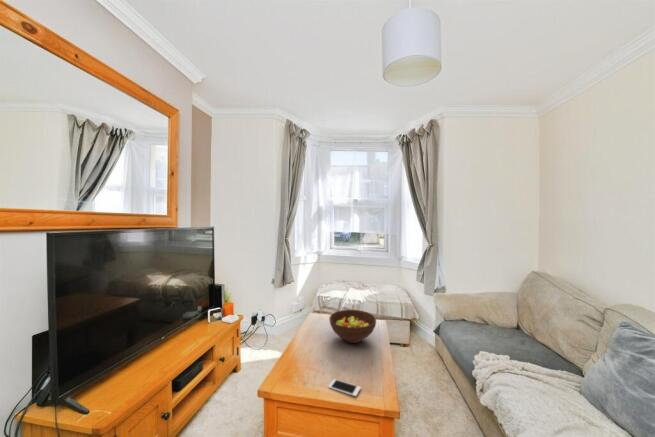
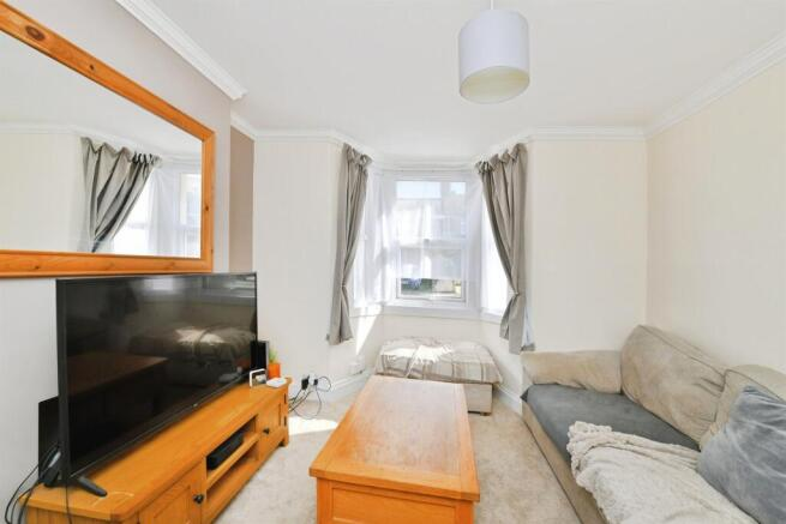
- cell phone [327,378,362,397]
- fruit bowl [328,309,377,344]
